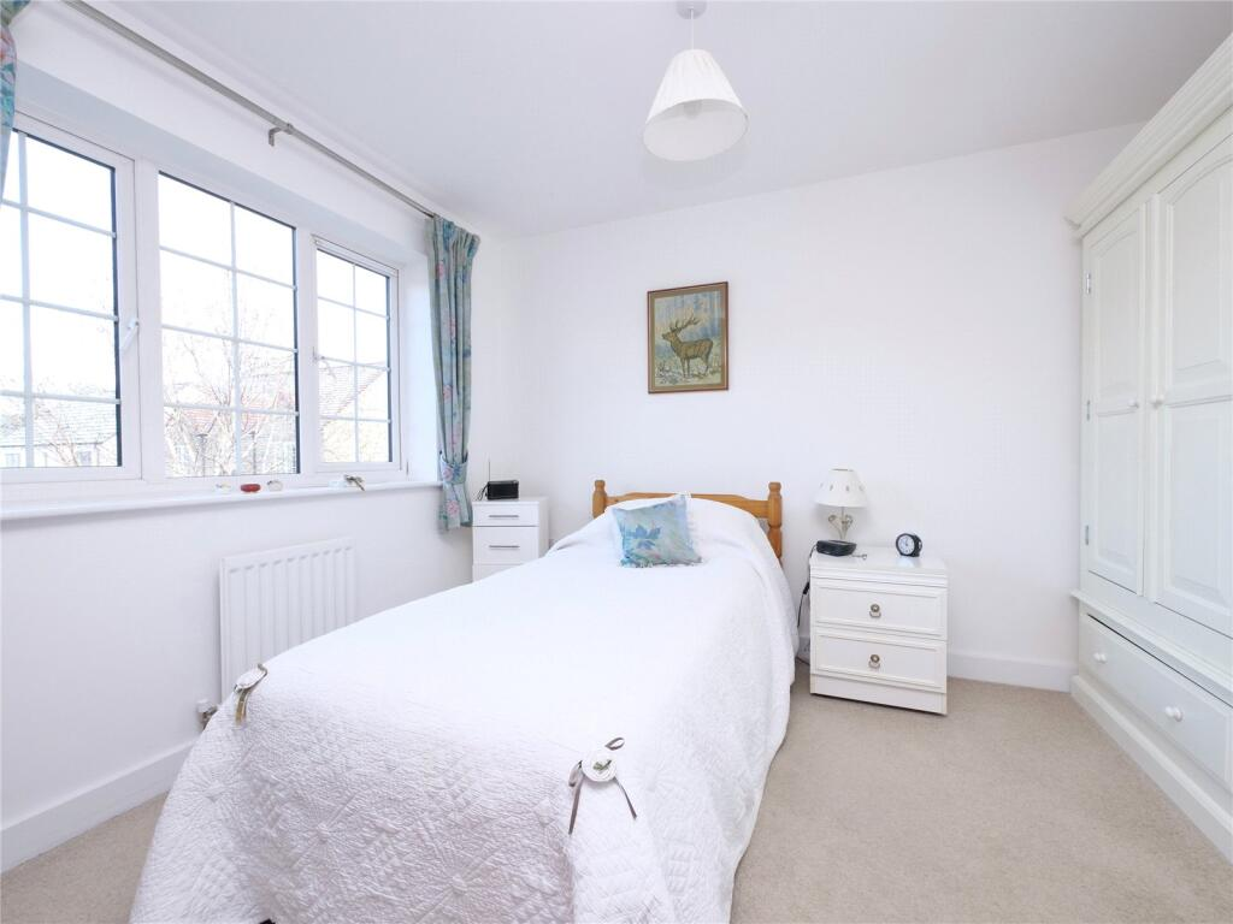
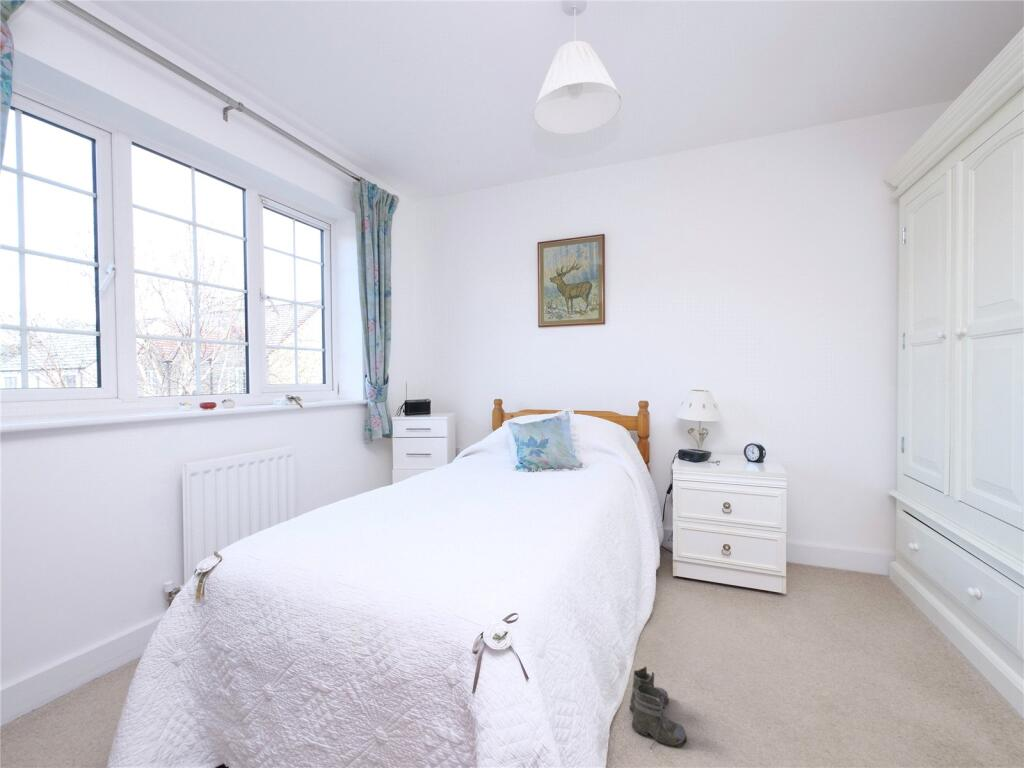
+ boots [628,665,688,749]
